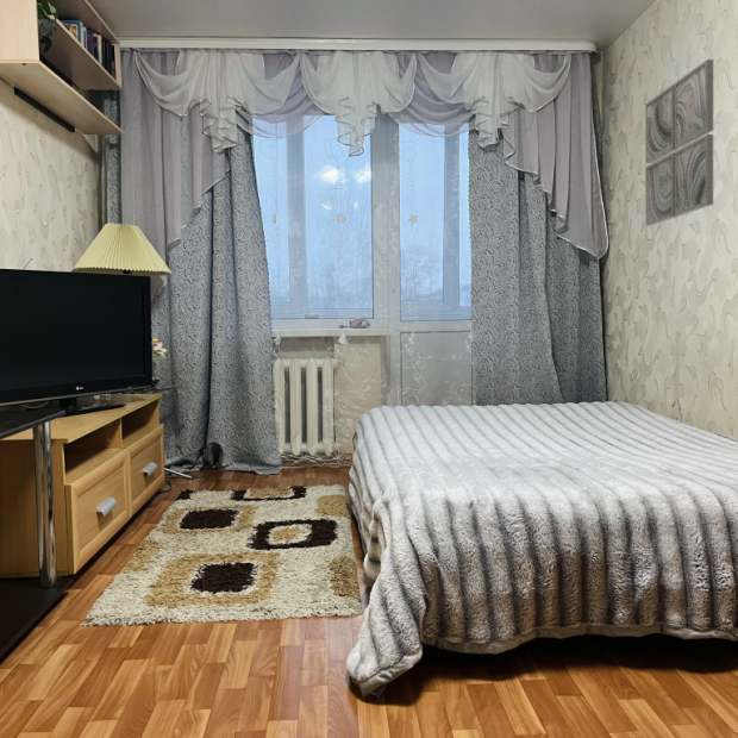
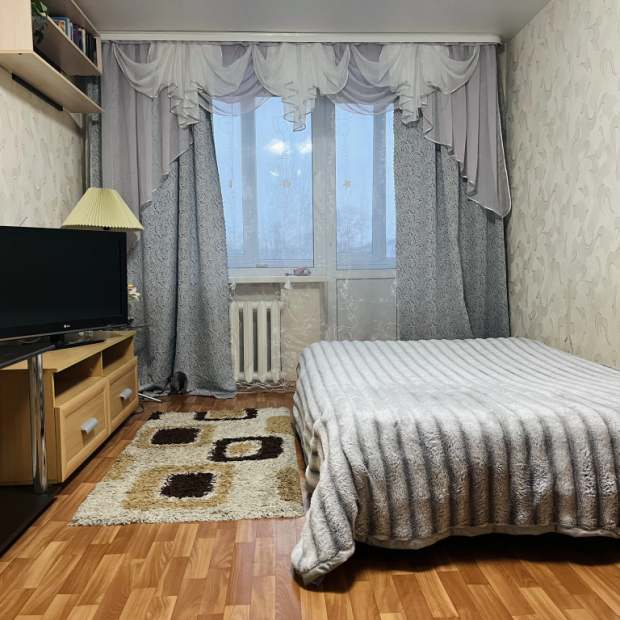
- wall art [644,58,714,227]
